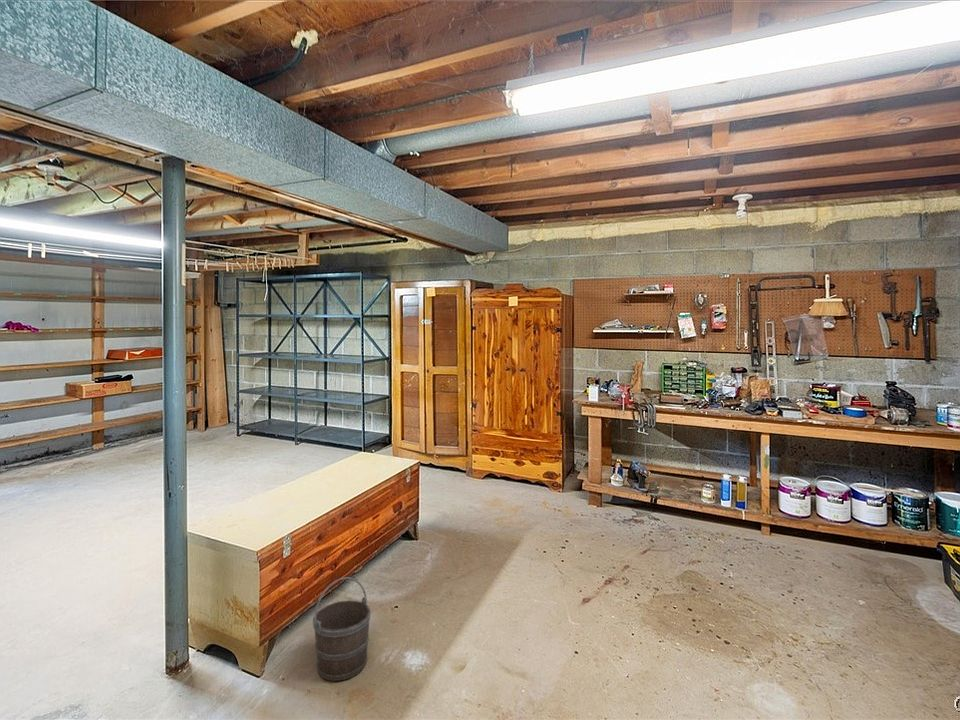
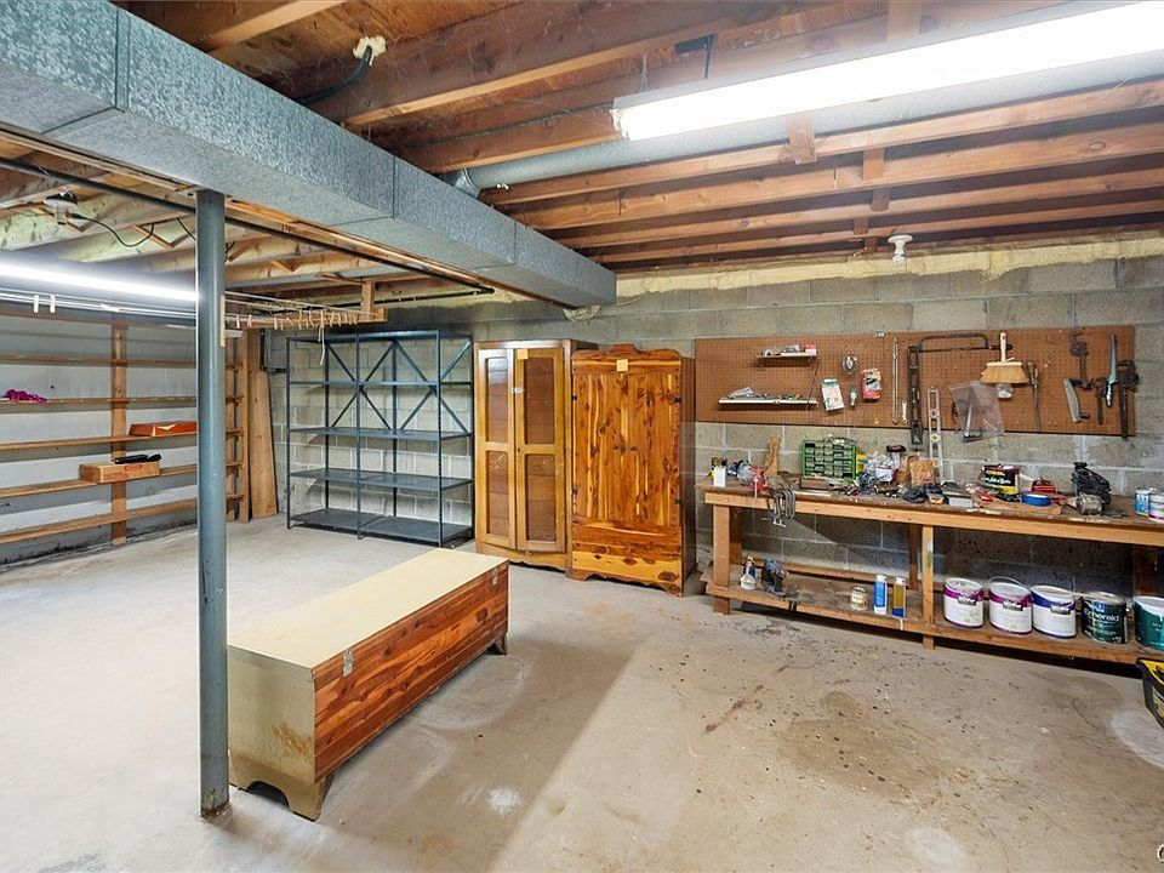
- bucket [312,576,372,682]
